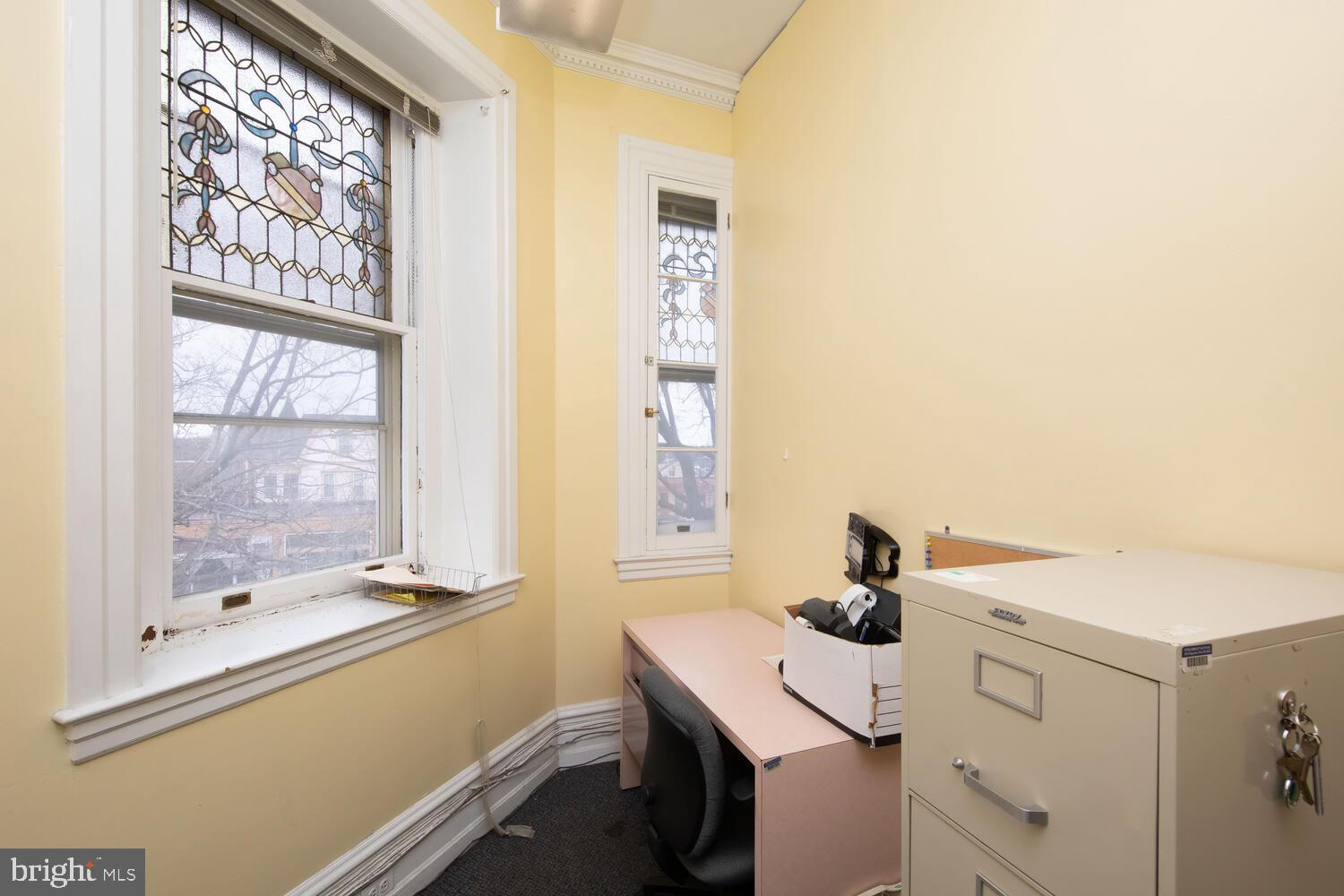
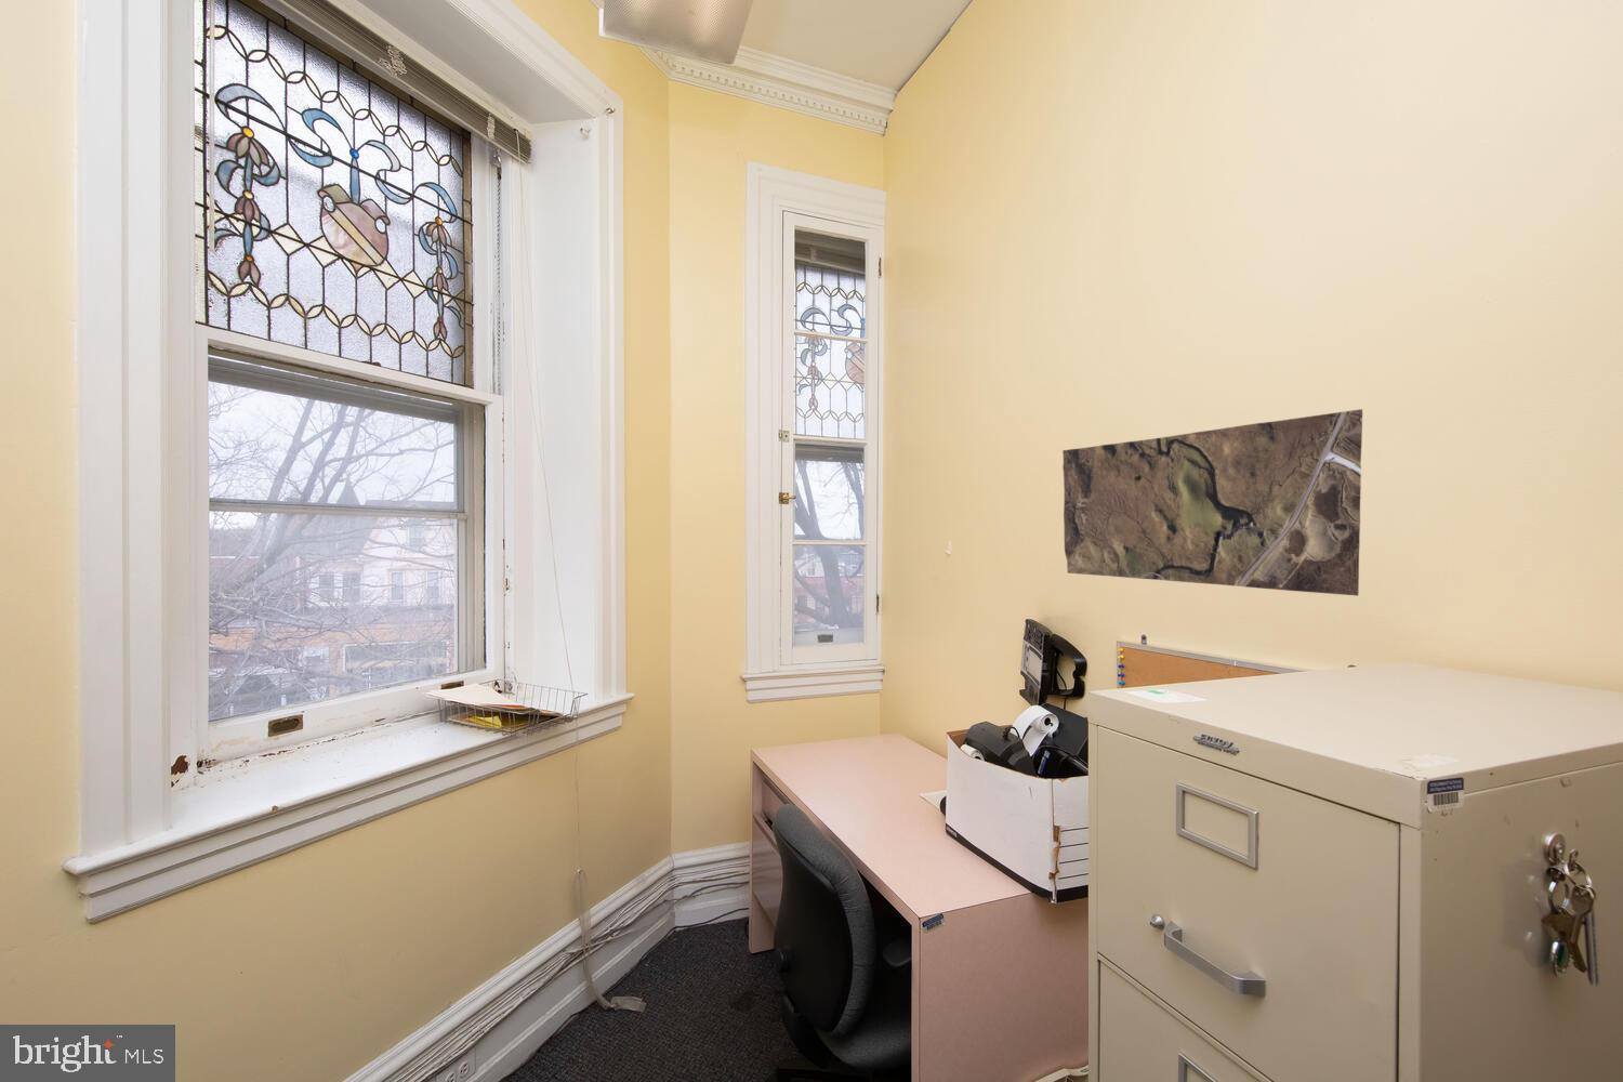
+ map [1061,408,1363,598]
